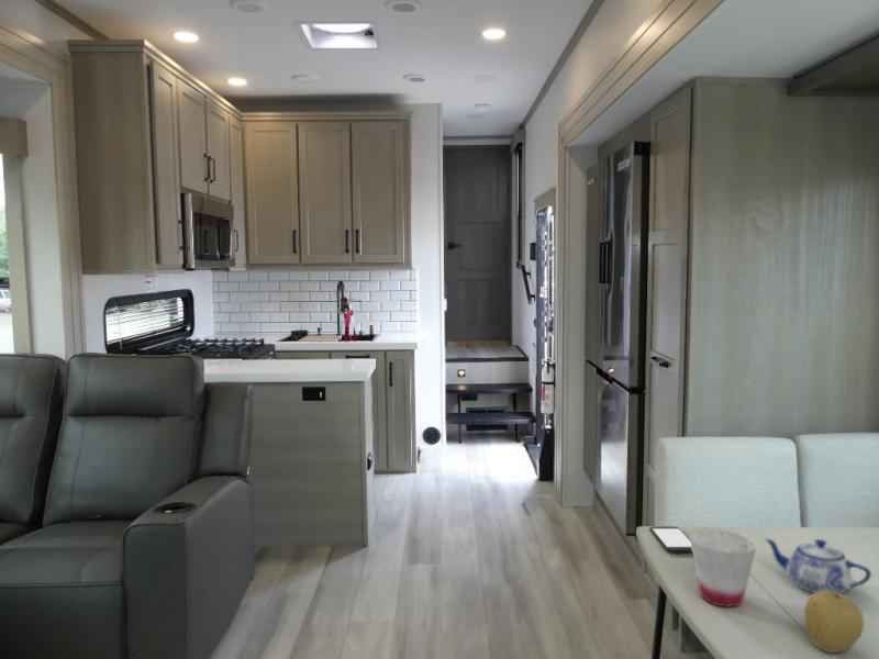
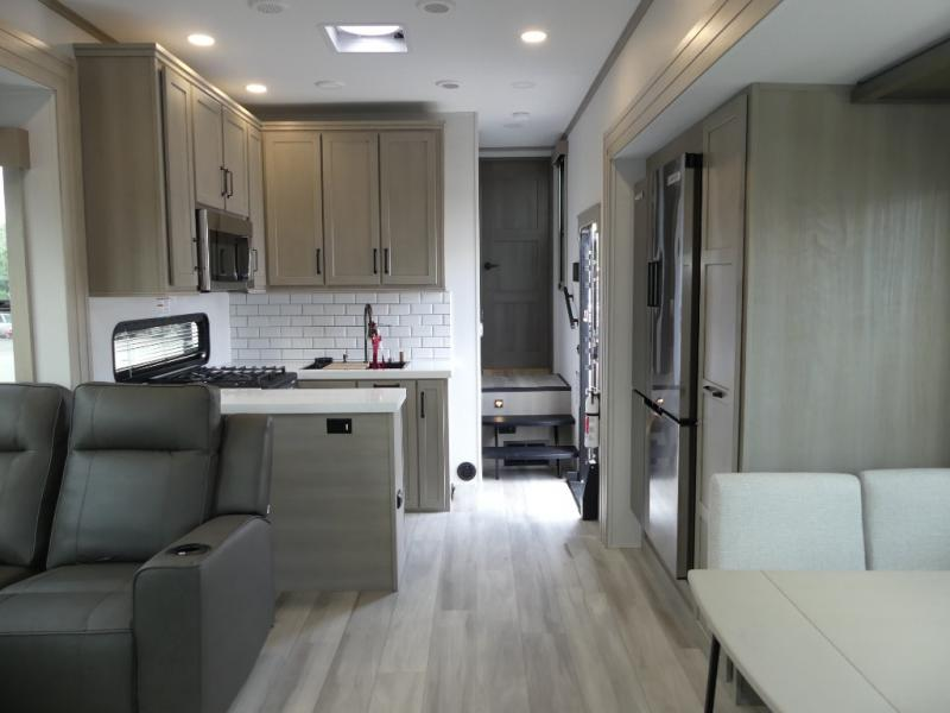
- smartphone [649,525,693,554]
- fruit [803,590,865,654]
- teapot [763,537,872,594]
- cup [689,527,758,607]
